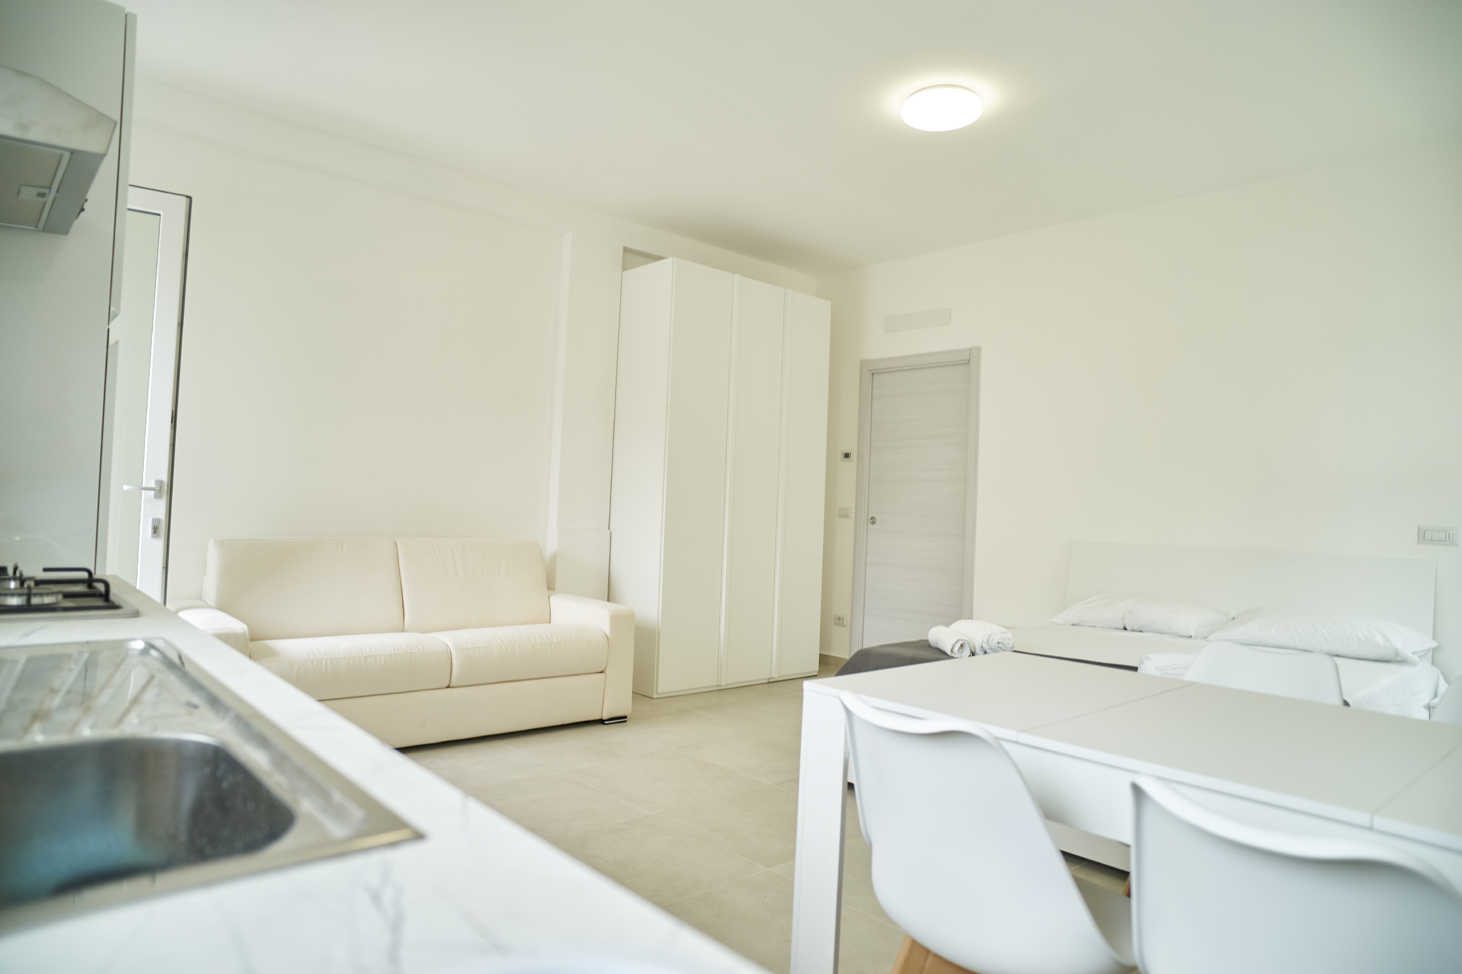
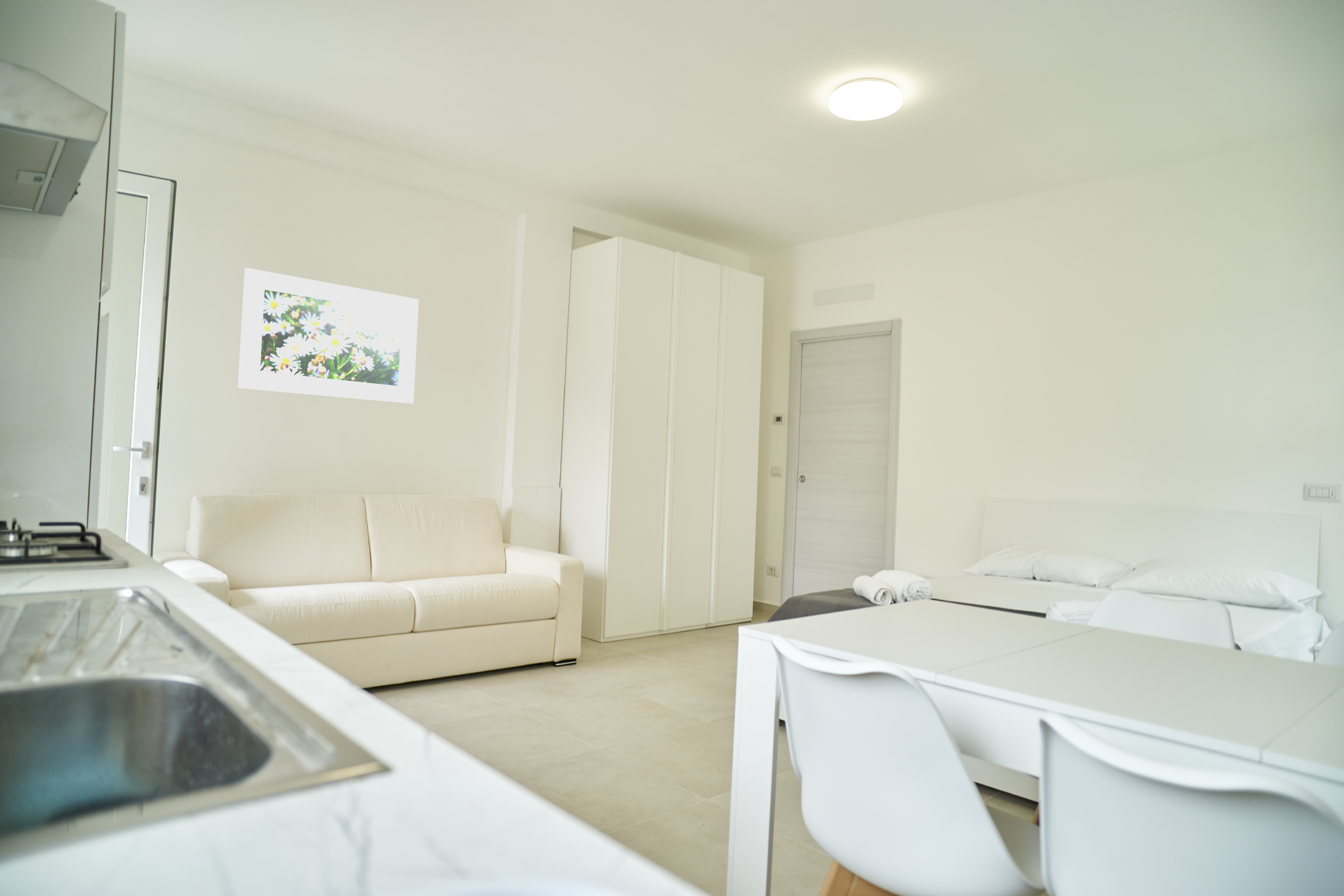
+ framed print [238,267,419,404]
